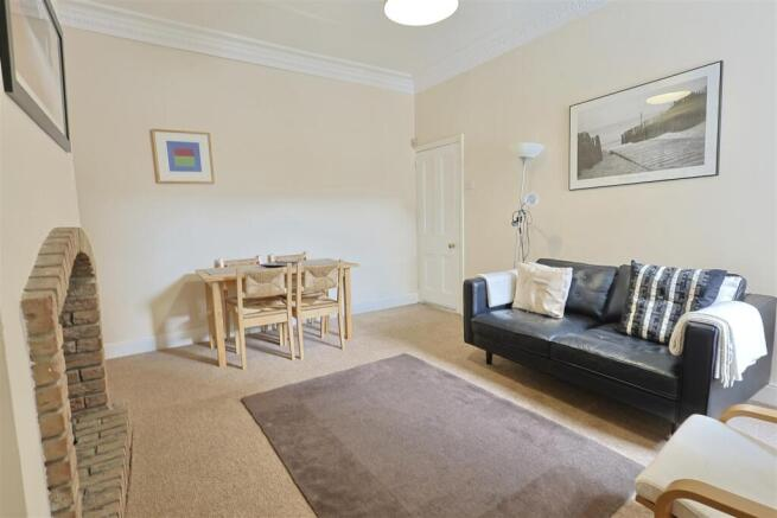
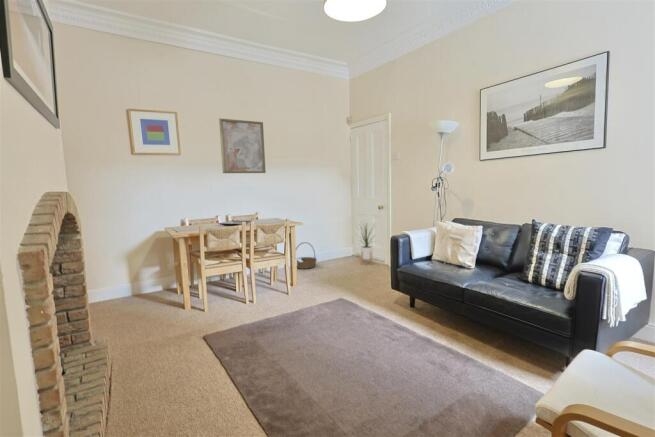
+ house plant [355,219,378,266]
+ basket [295,241,318,270]
+ wall art [218,118,267,174]
